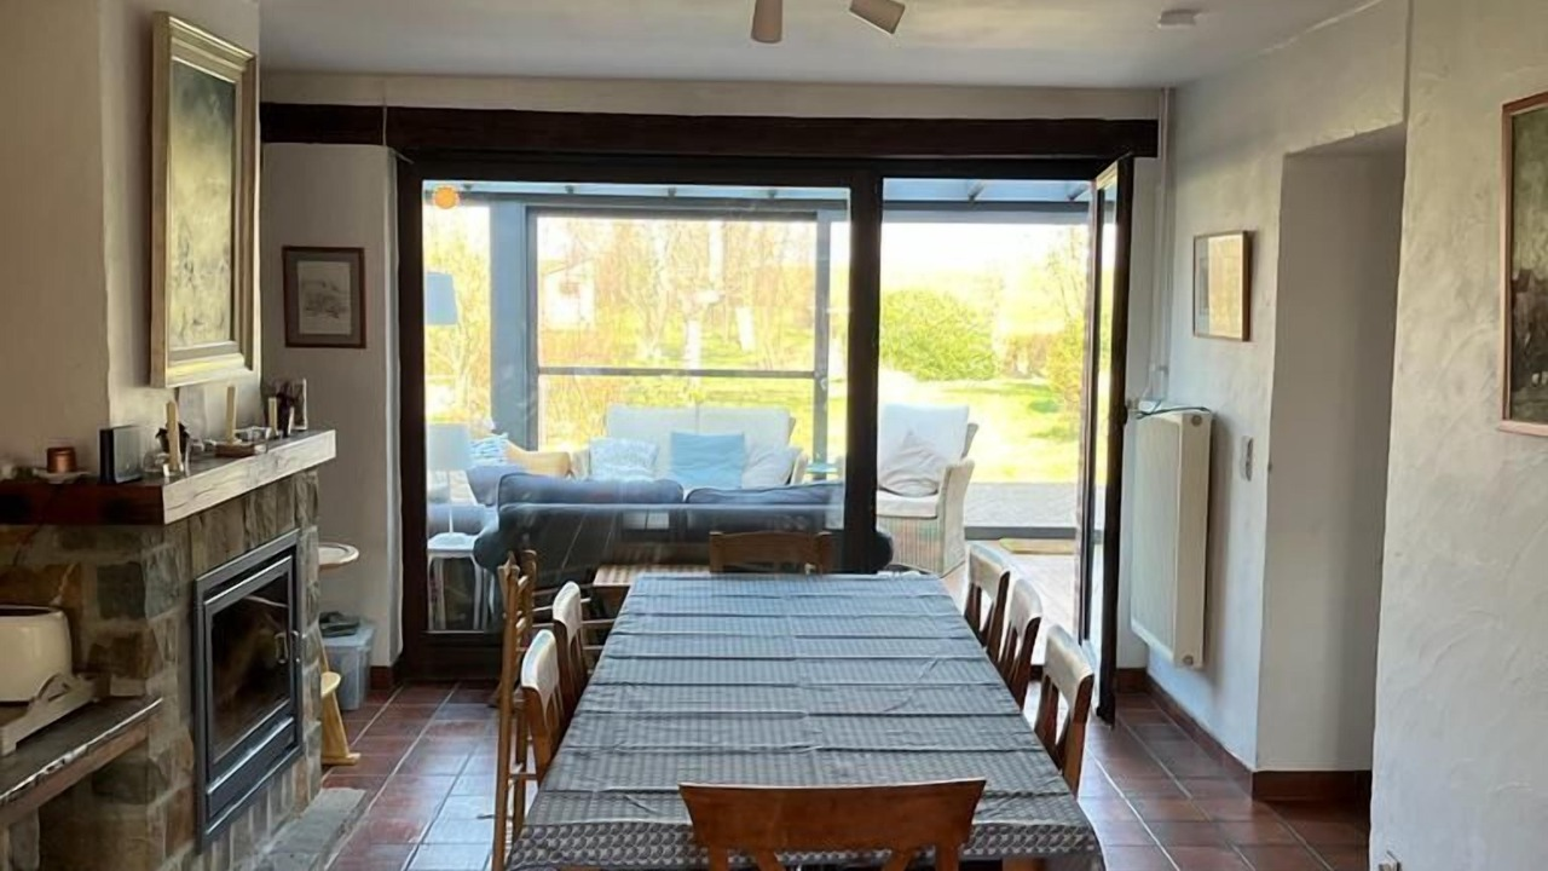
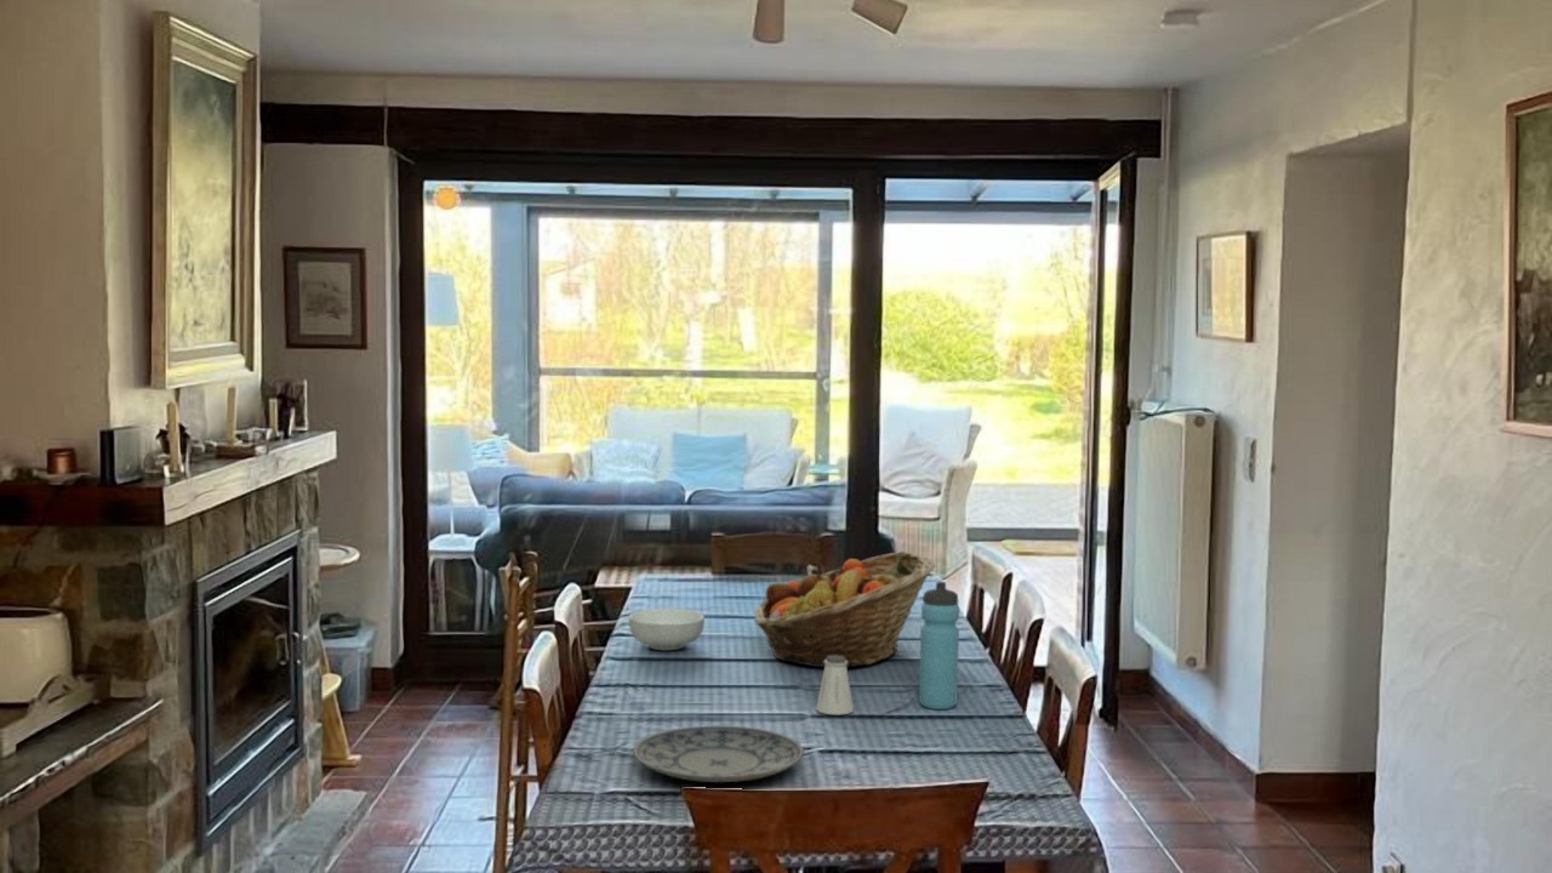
+ saltshaker [815,655,855,715]
+ cereal bowl [628,607,706,651]
+ fruit basket [753,550,937,669]
+ water bottle [918,581,960,711]
+ plate [632,724,805,783]
